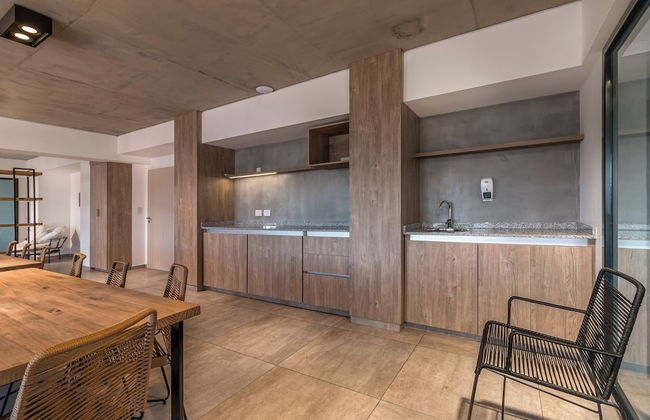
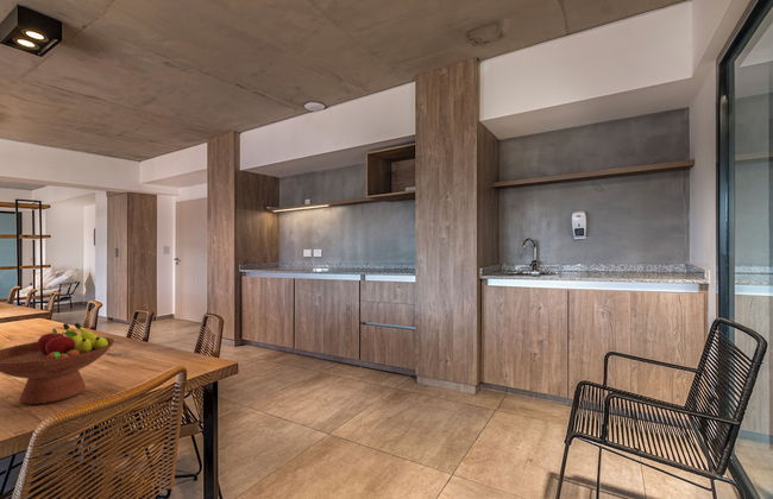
+ fruit bowl [0,322,115,405]
